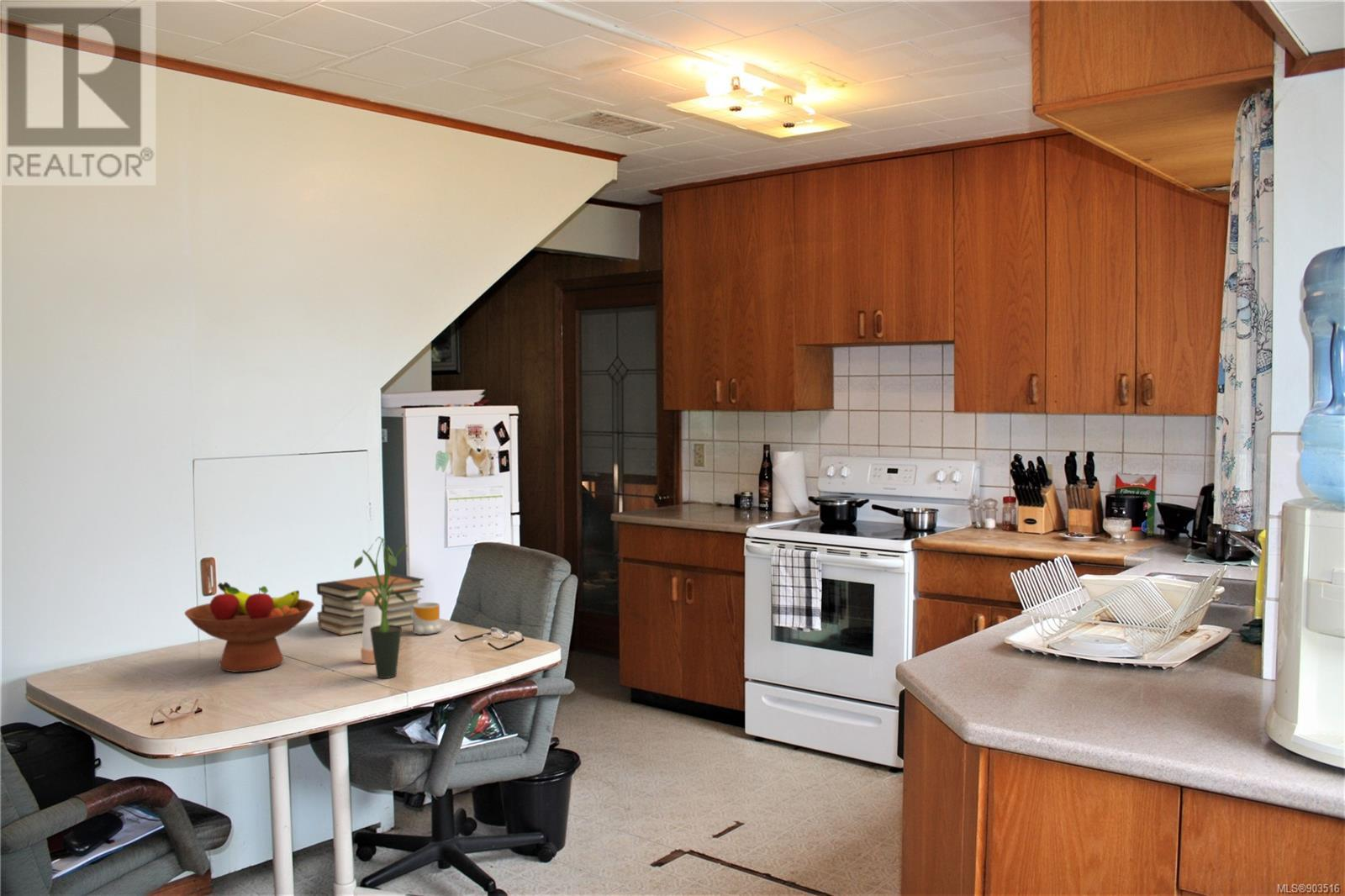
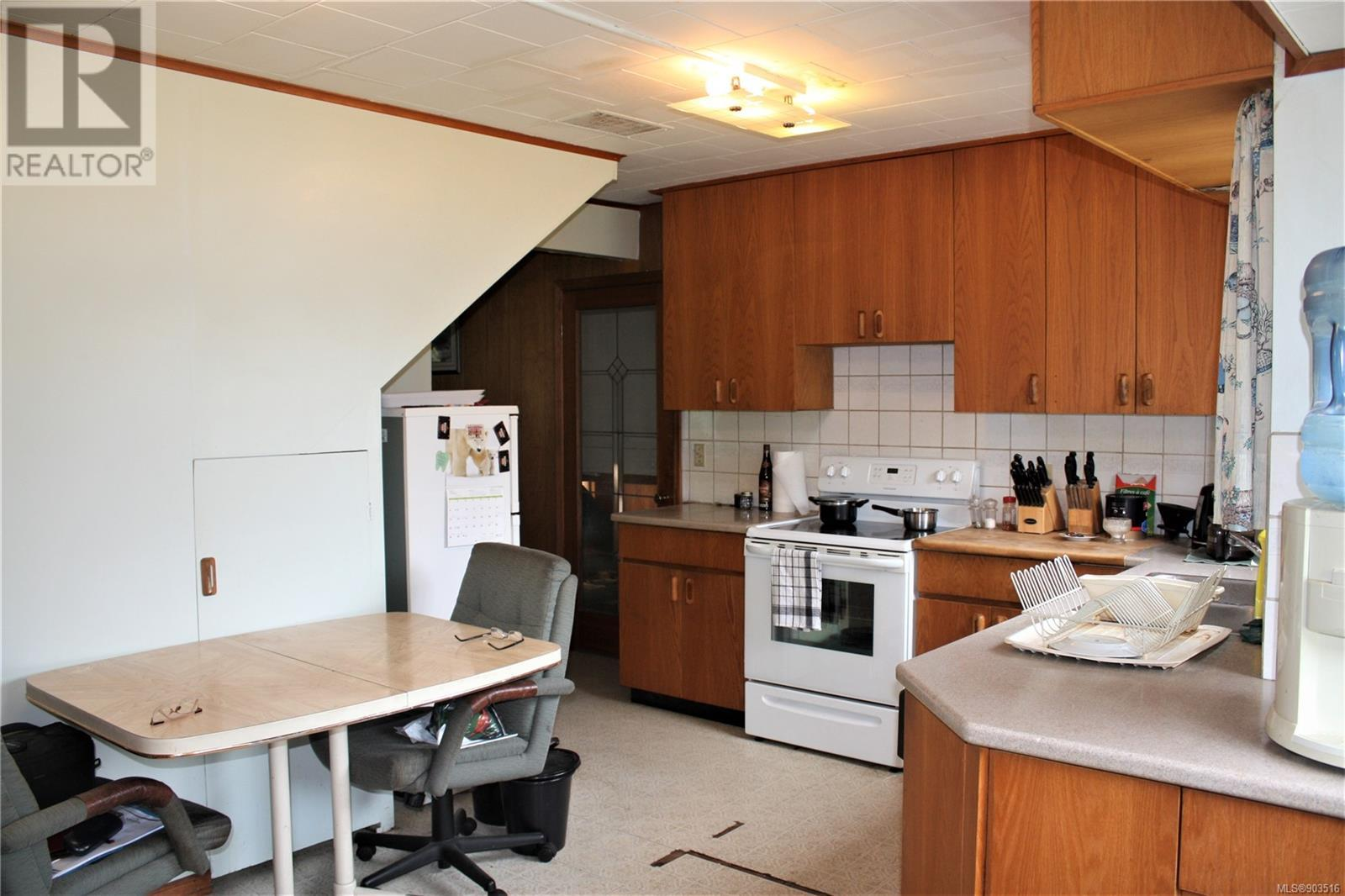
- mug [410,602,443,635]
- book stack [316,572,425,636]
- fruit bowl [183,581,315,673]
- pepper shaker [360,589,388,664]
- potted plant [353,536,409,679]
